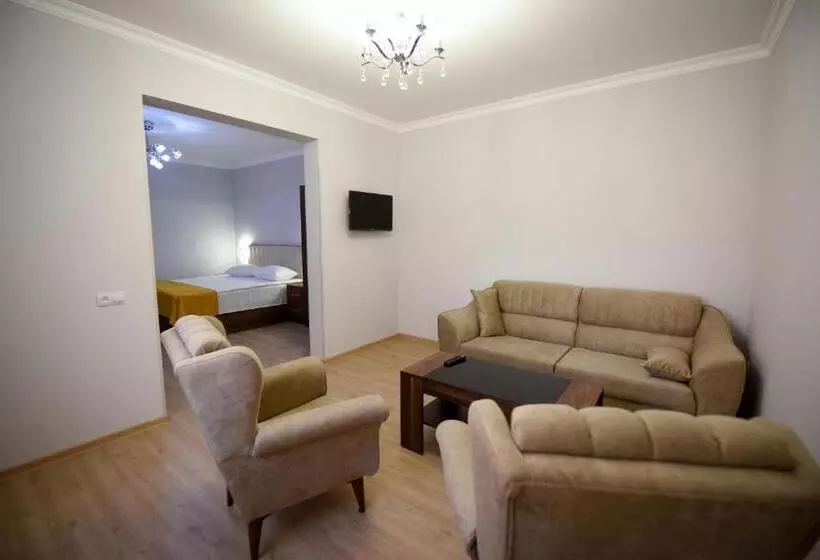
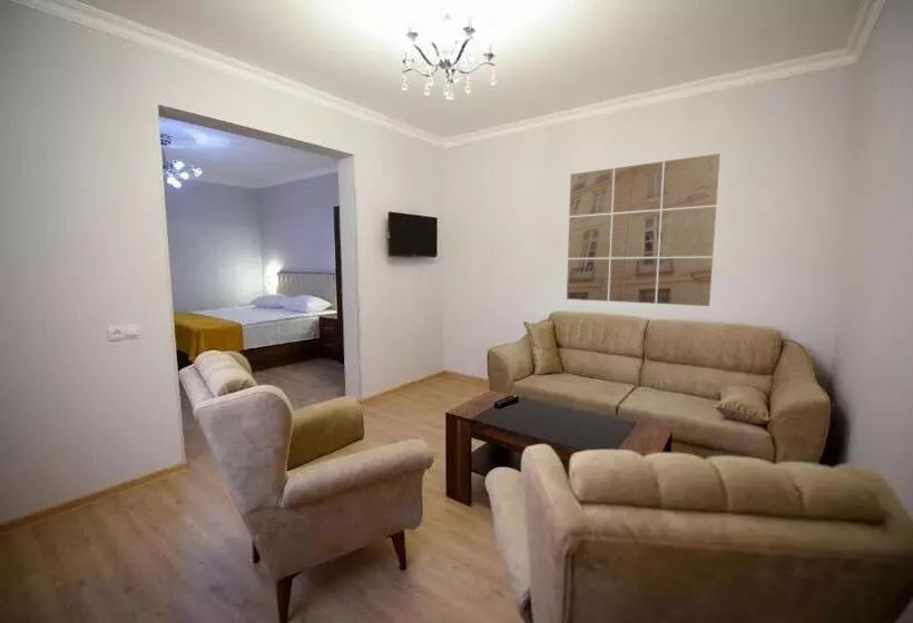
+ wall art [566,152,721,307]
